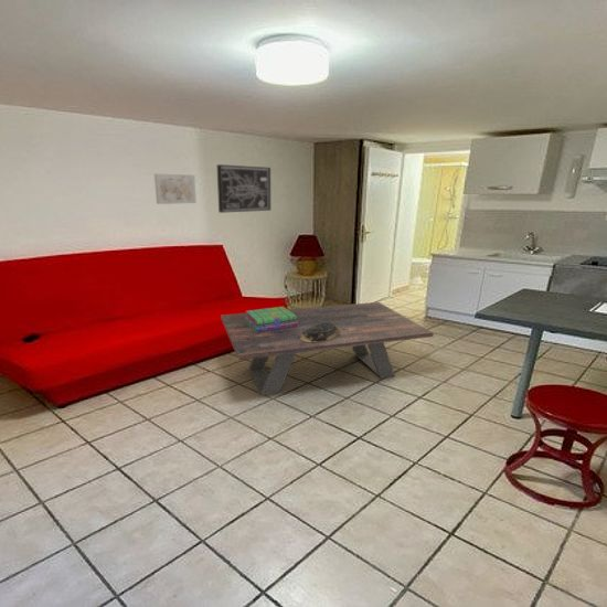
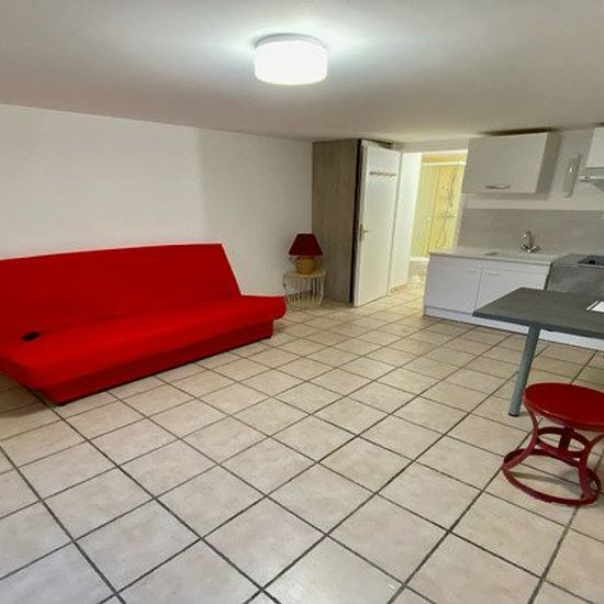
- wall art [153,173,198,205]
- stack of books [245,306,298,332]
- decorative bowl [300,322,341,342]
- coffee table [220,301,435,396]
- wall art [216,163,271,214]
